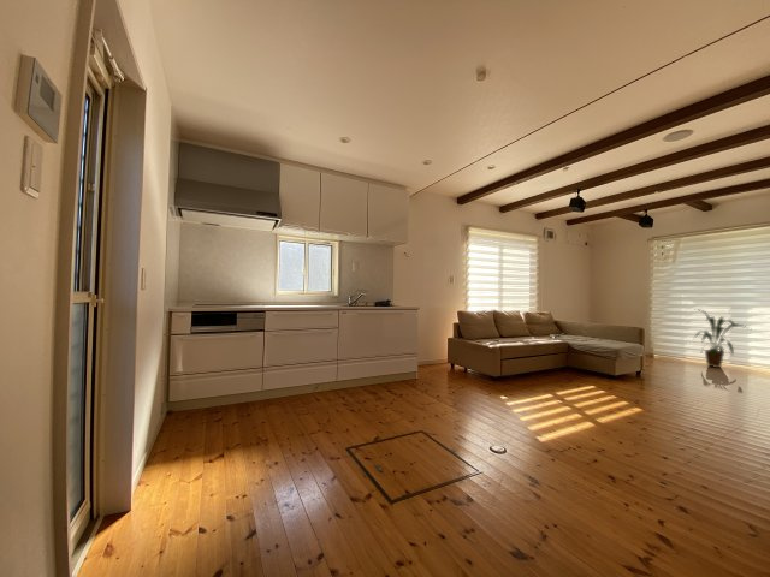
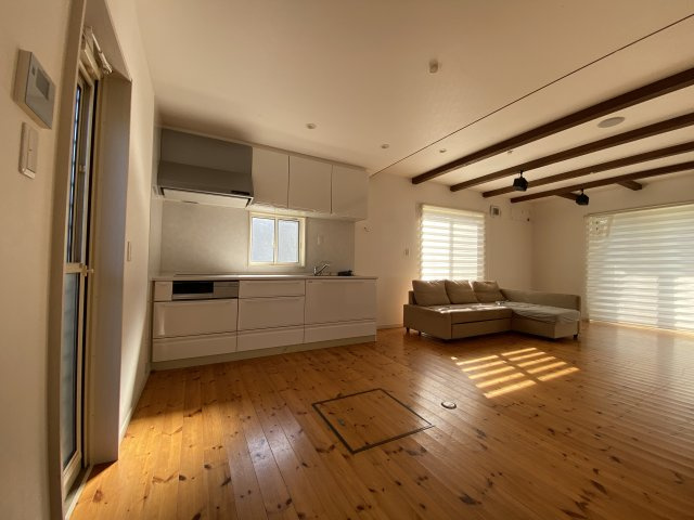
- house plant [693,308,754,369]
